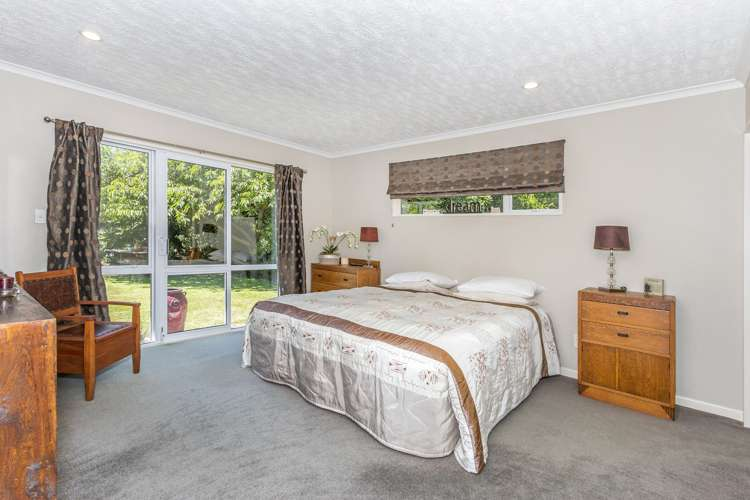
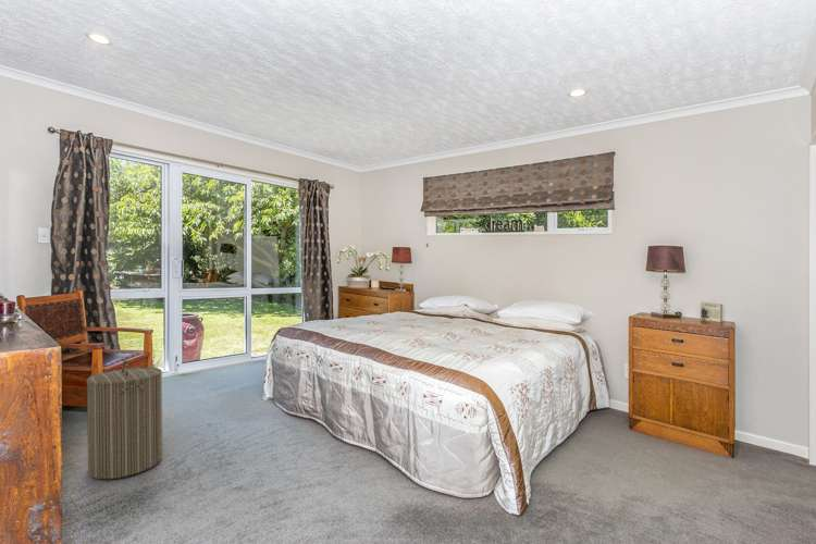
+ laundry hamper [86,359,163,481]
